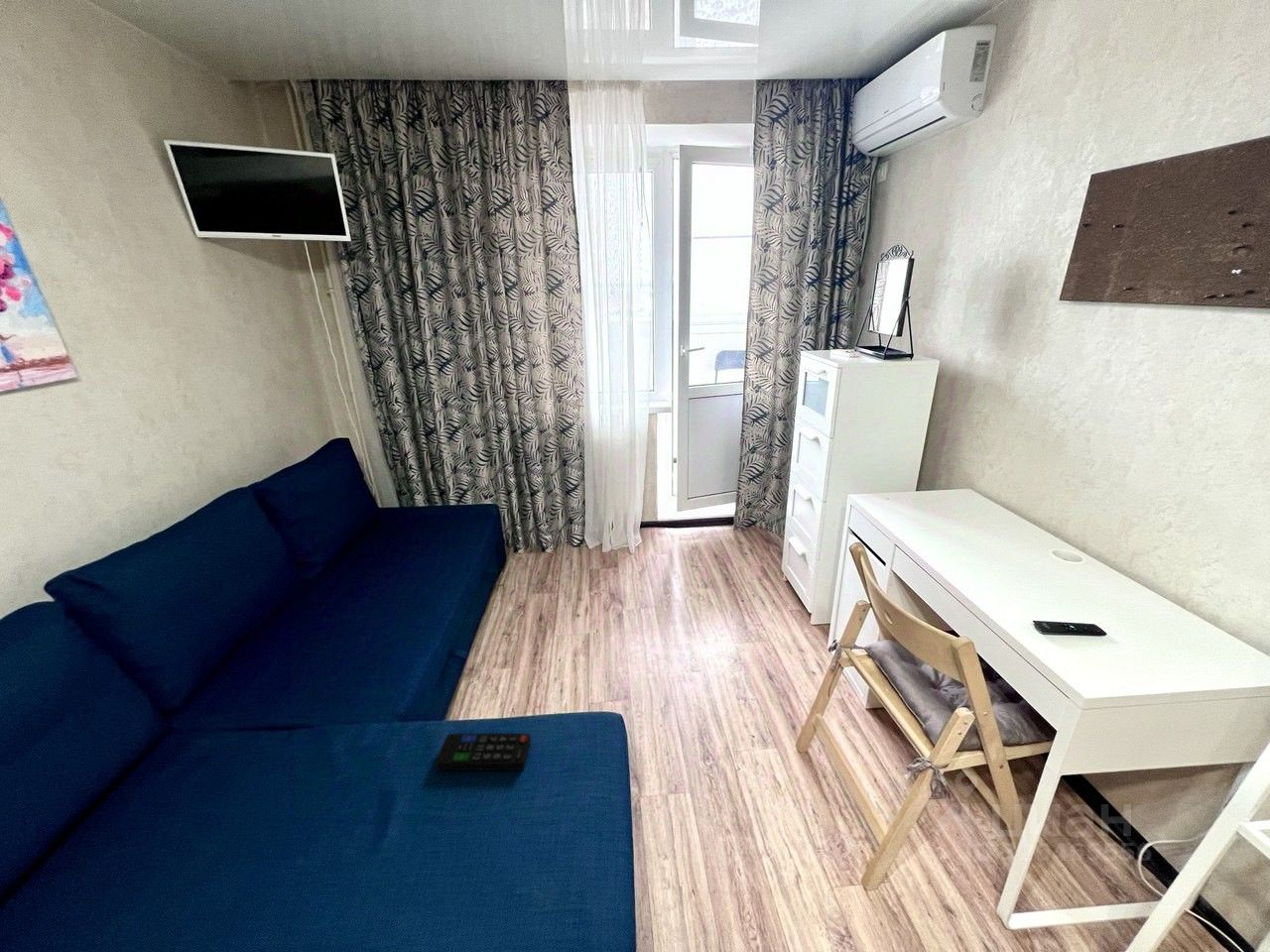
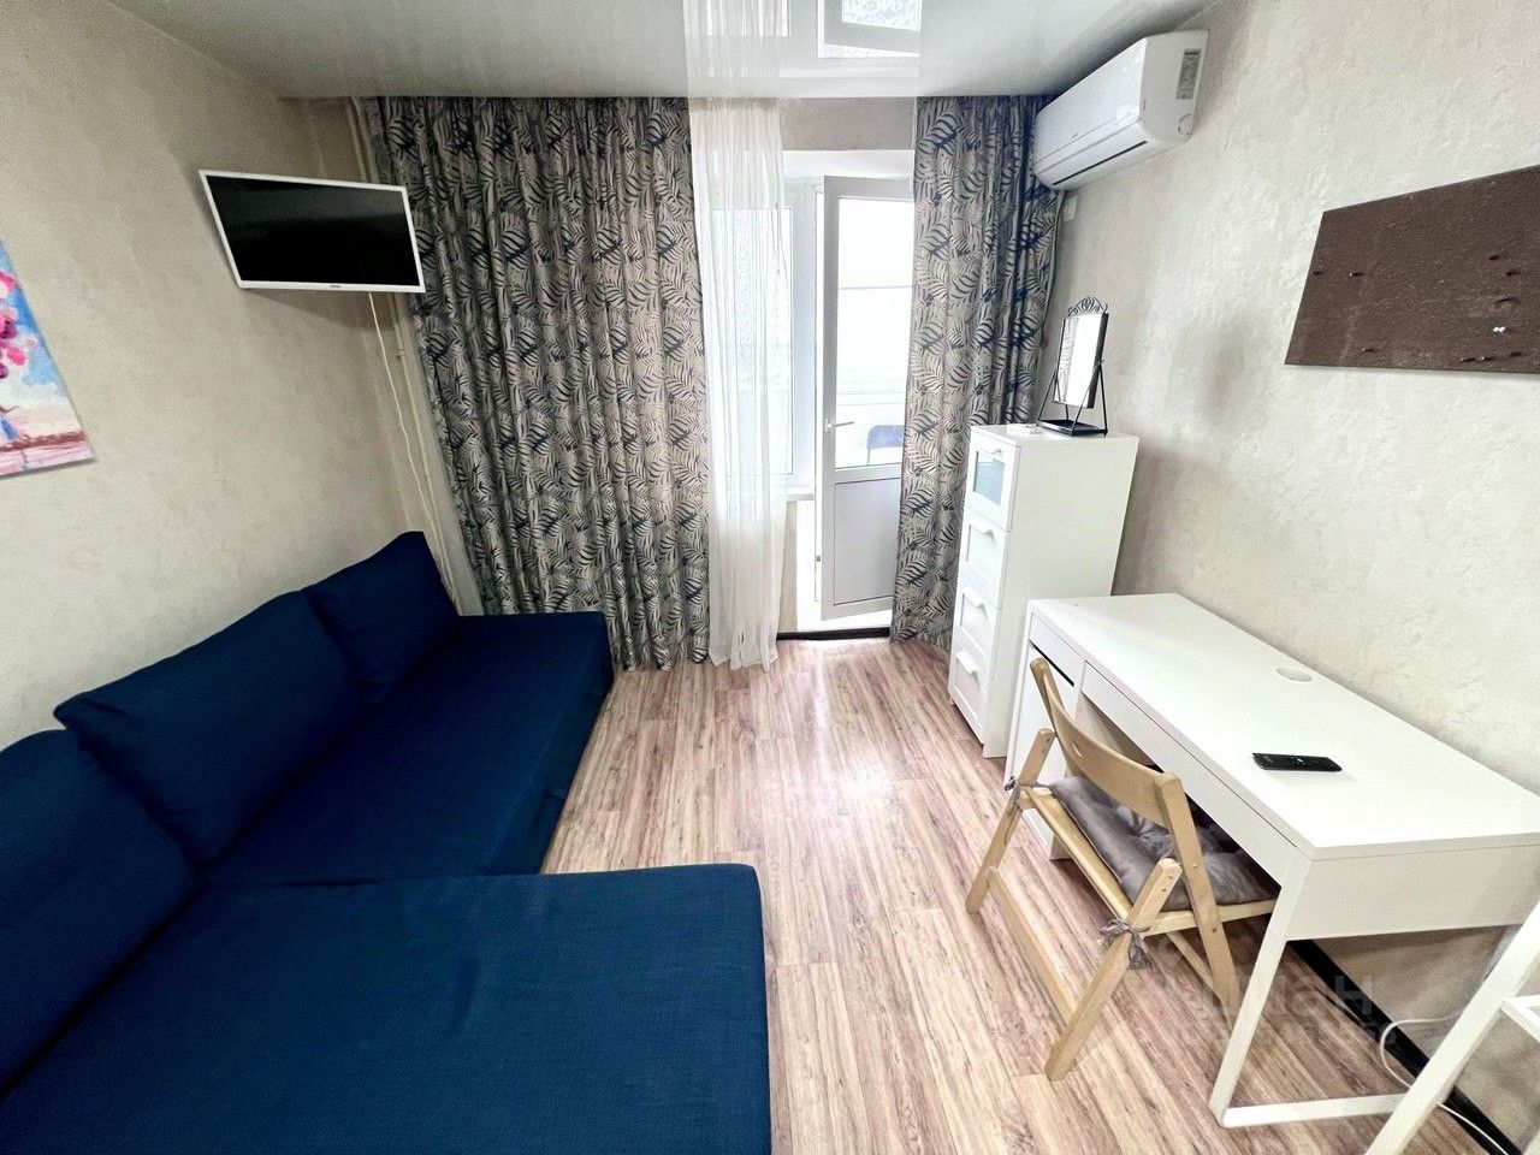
- remote control [435,732,532,772]
